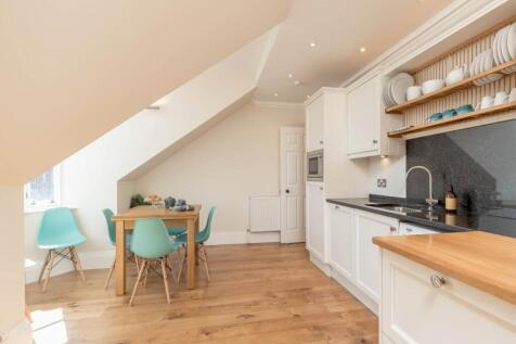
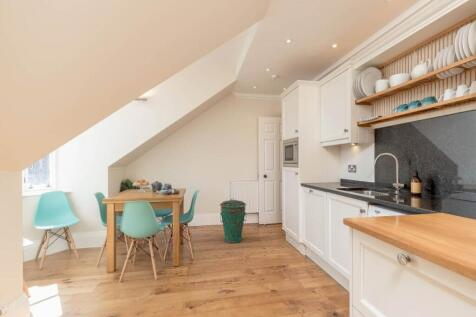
+ trash can [219,198,247,244]
